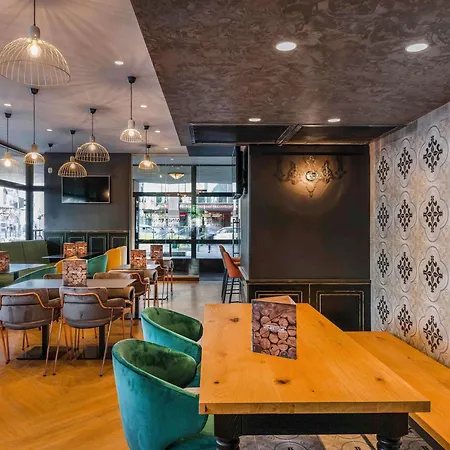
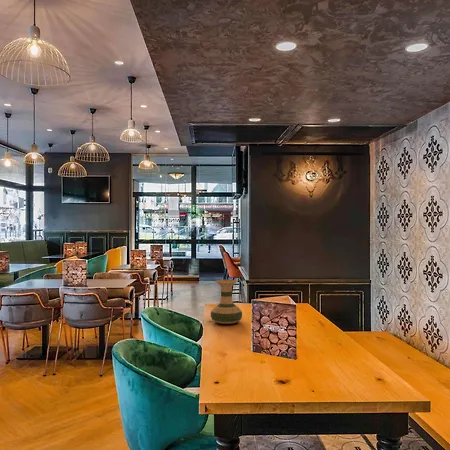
+ vase [210,279,243,325]
